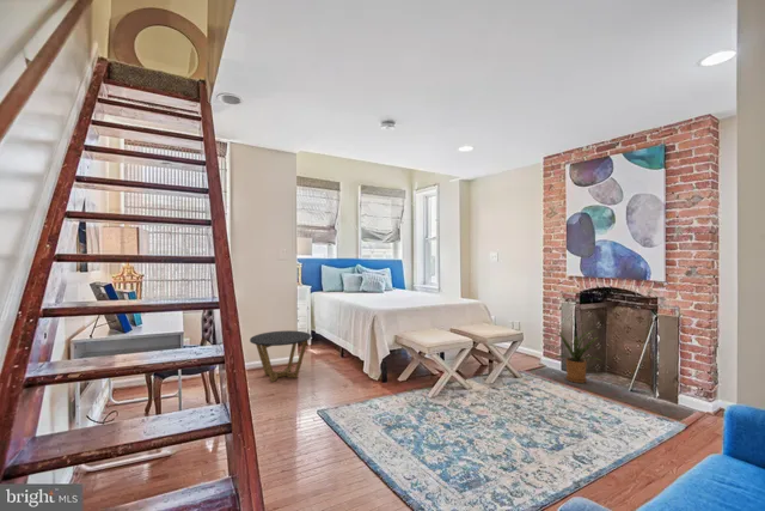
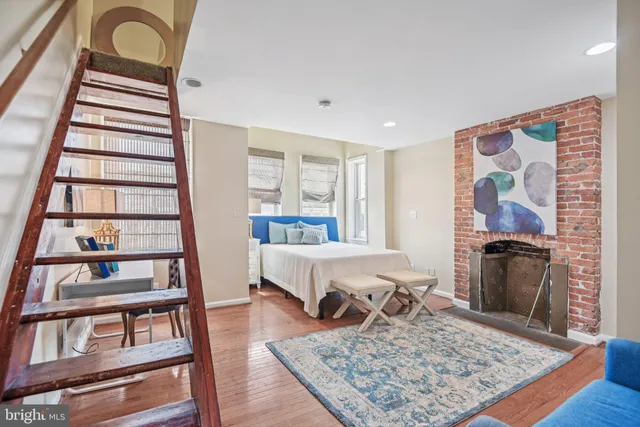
- house plant [552,329,604,384]
- side table [249,329,312,383]
